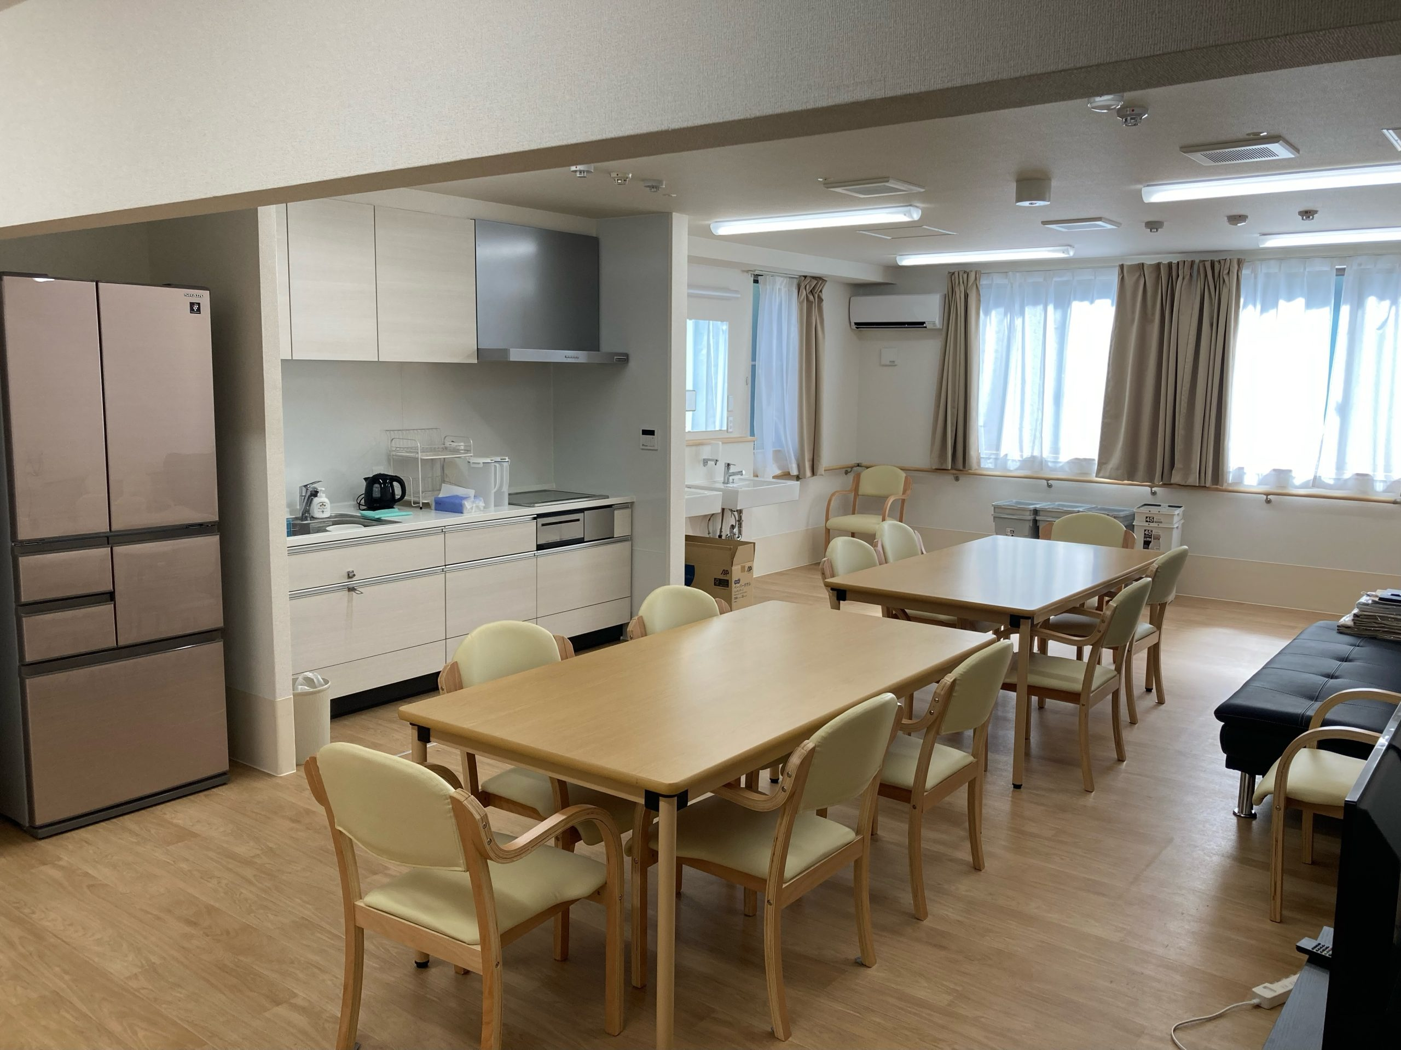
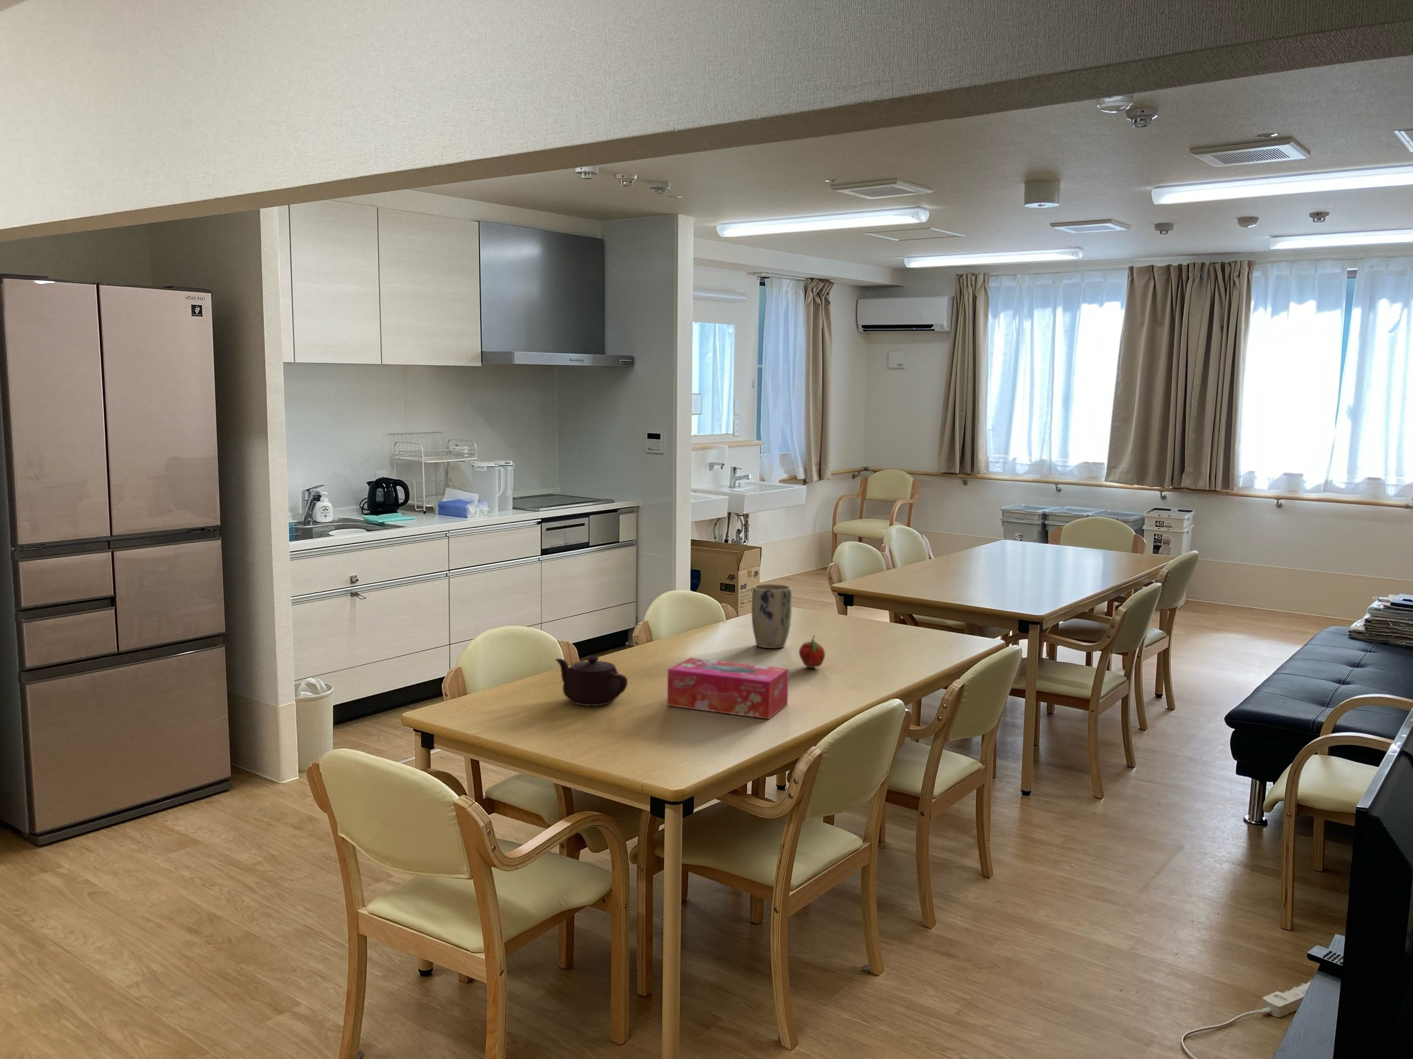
+ tissue box [666,657,789,720]
+ teapot [555,655,629,706]
+ fruit [799,635,826,669]
+ plant pot [751,584,792,649]
